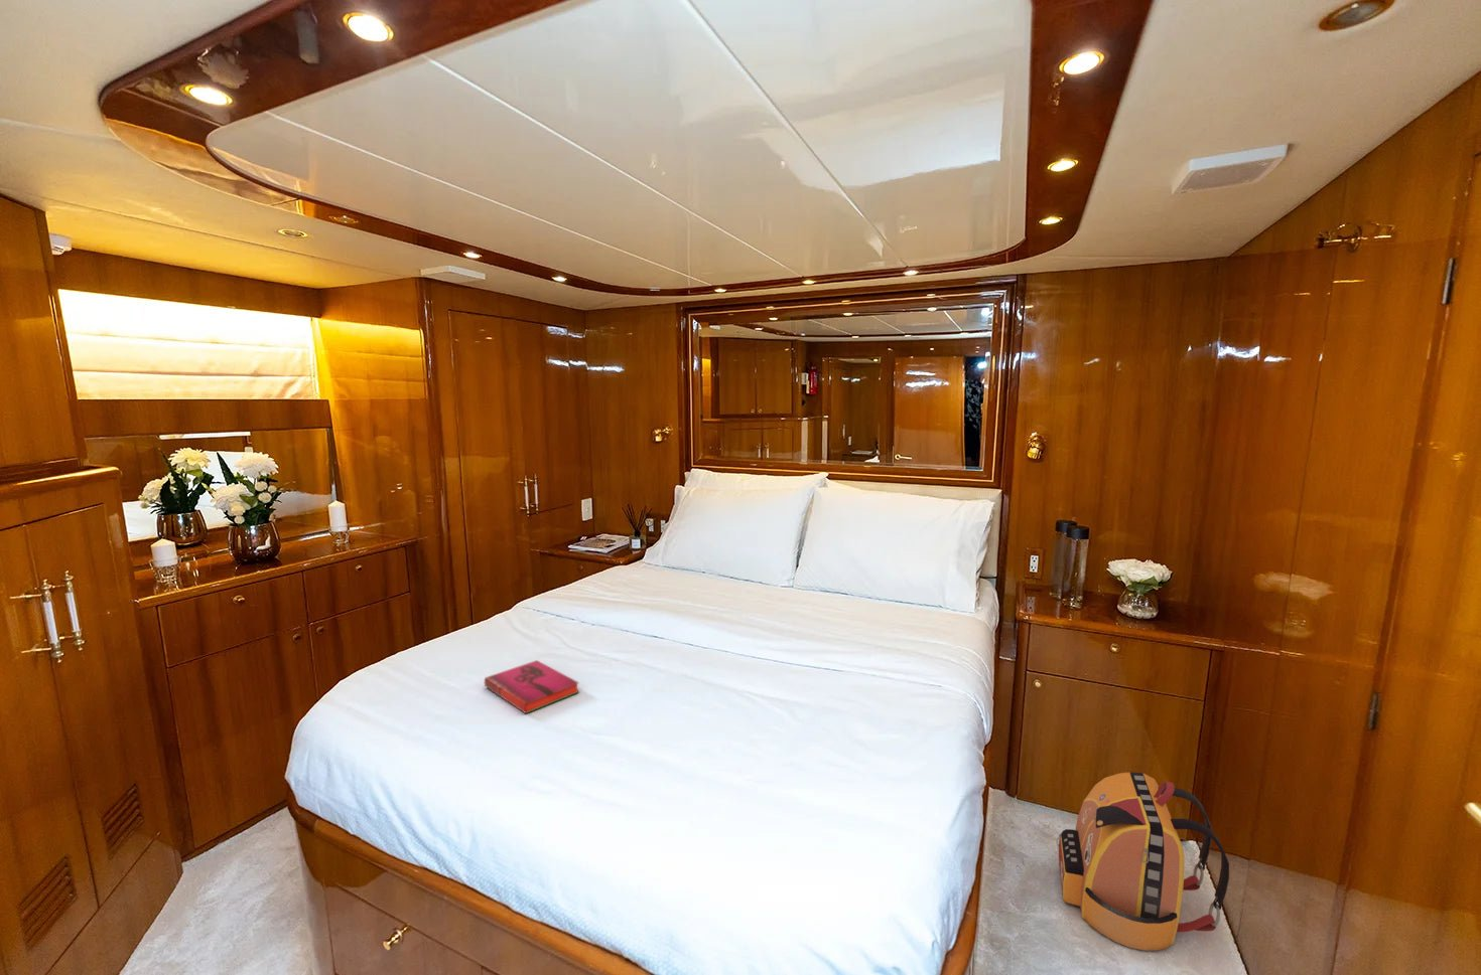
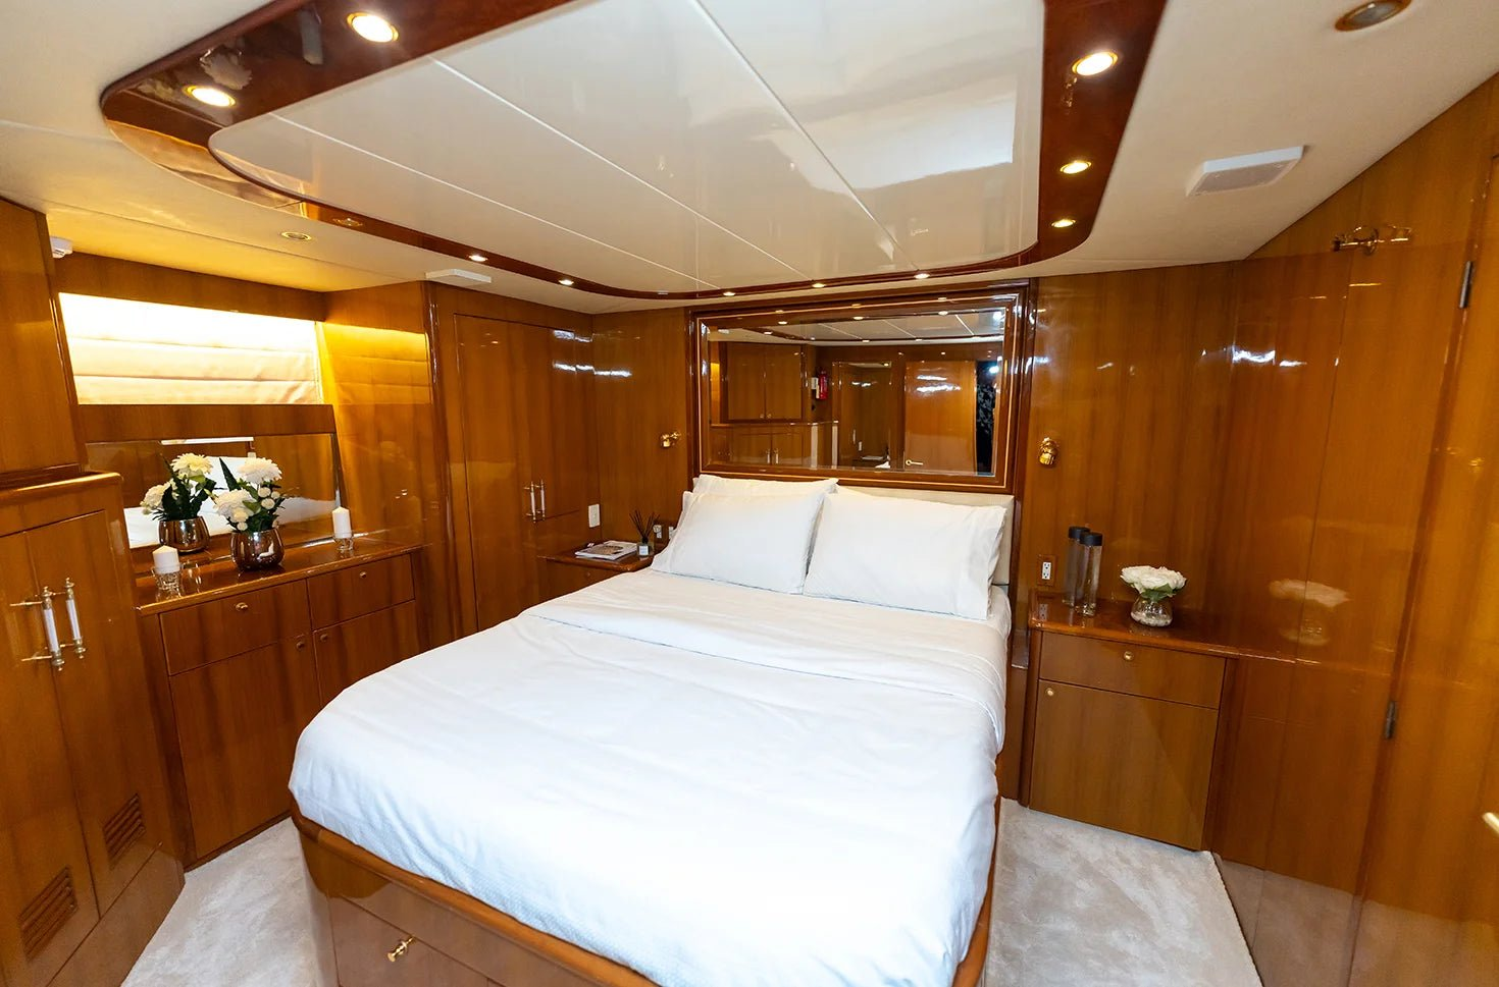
- backpack [1056,770,1231,952]
- hardback book [484,659,580,715]
